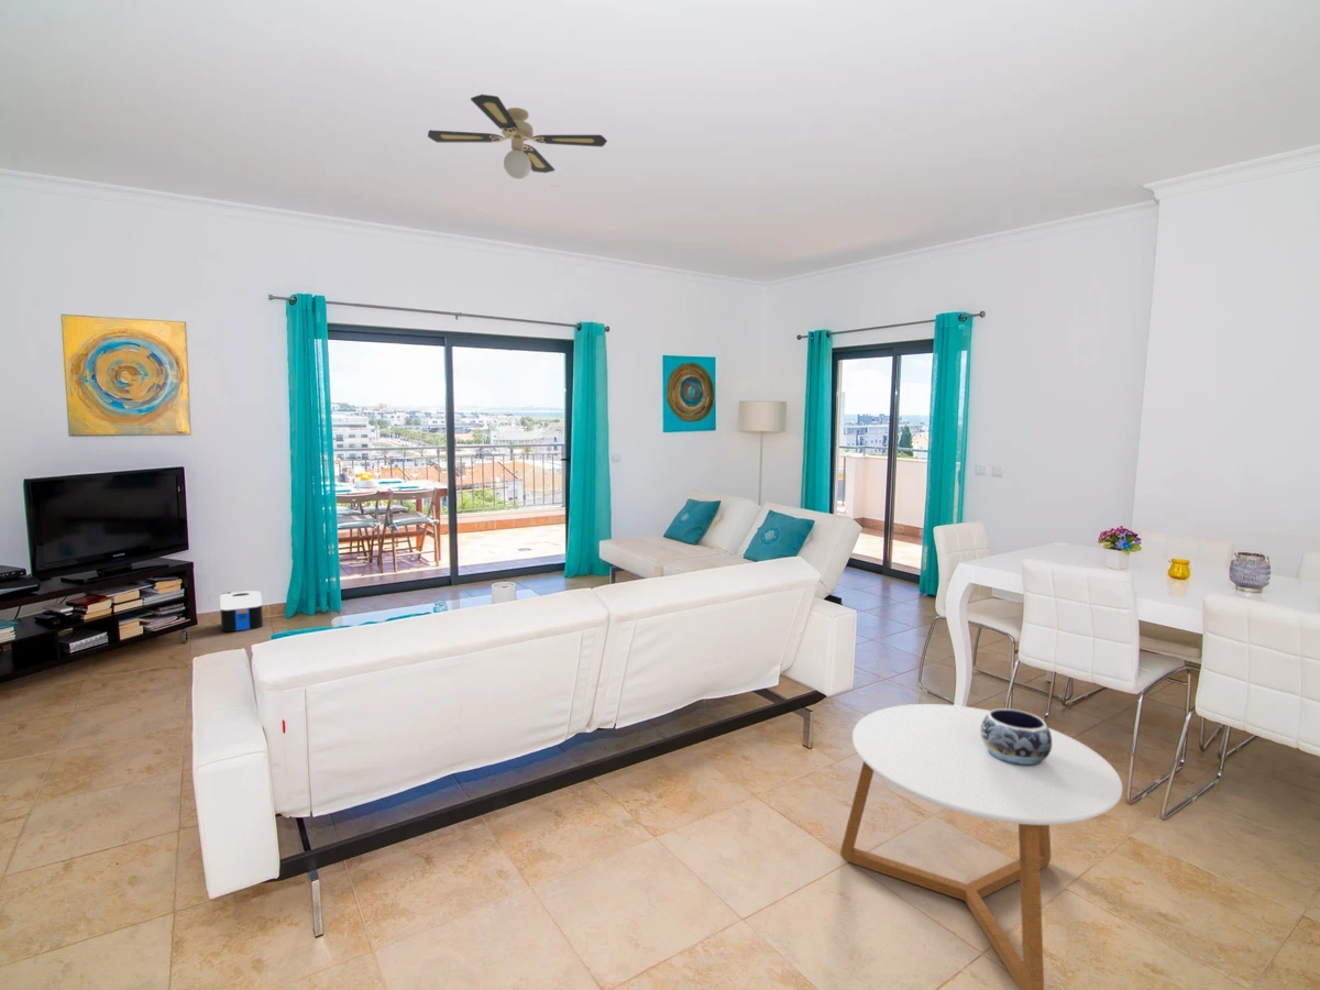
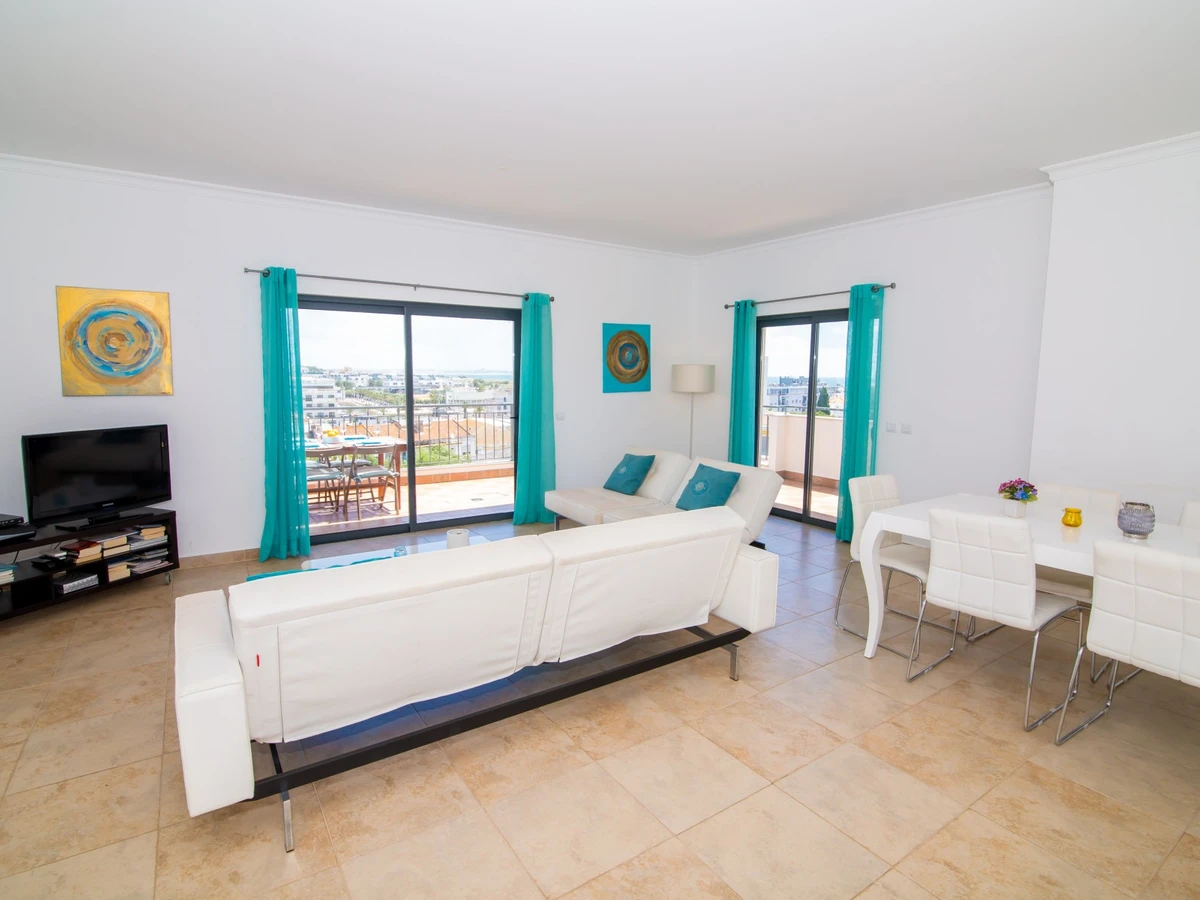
- decorative bowl [980,707,1052,767]
- coffee table [839,703,1123,990]
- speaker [219,590,264,632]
- ceiling fan [427,94,608,182]
